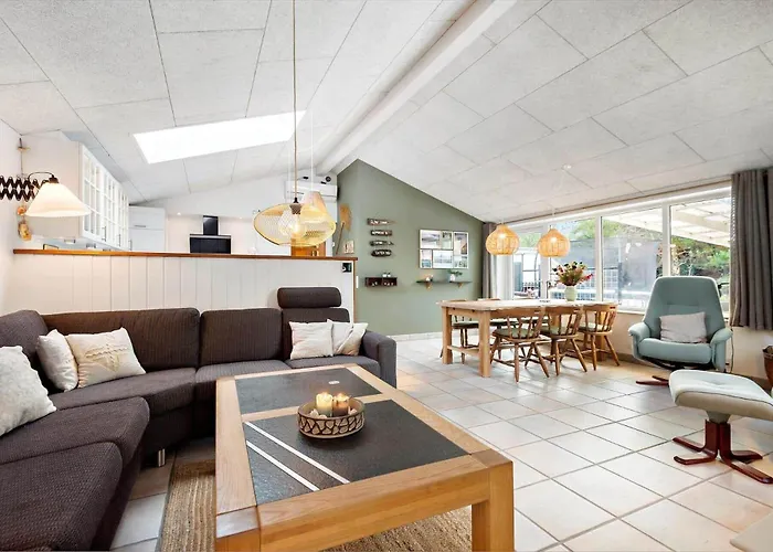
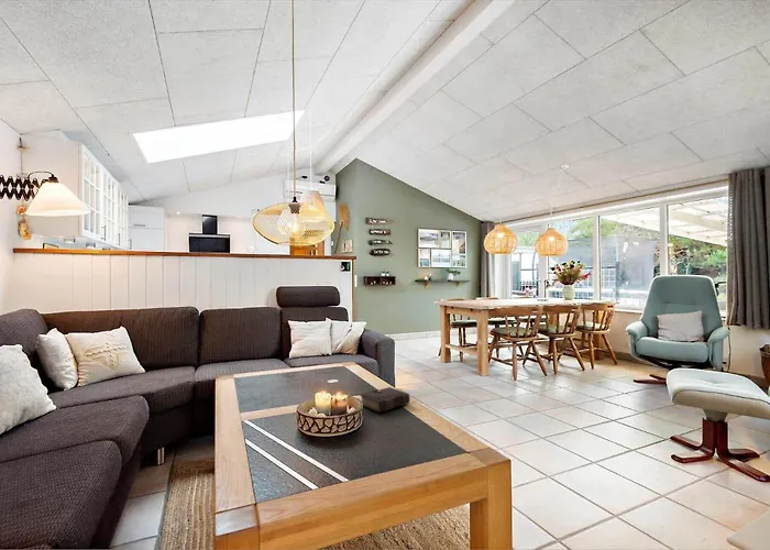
+ book [359,386,418,414]
